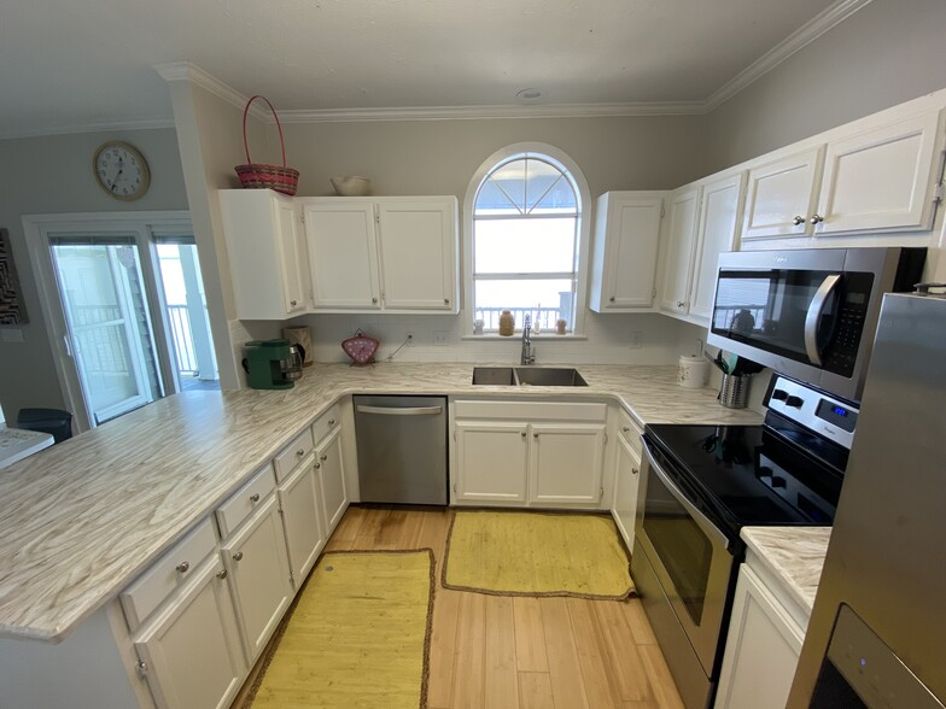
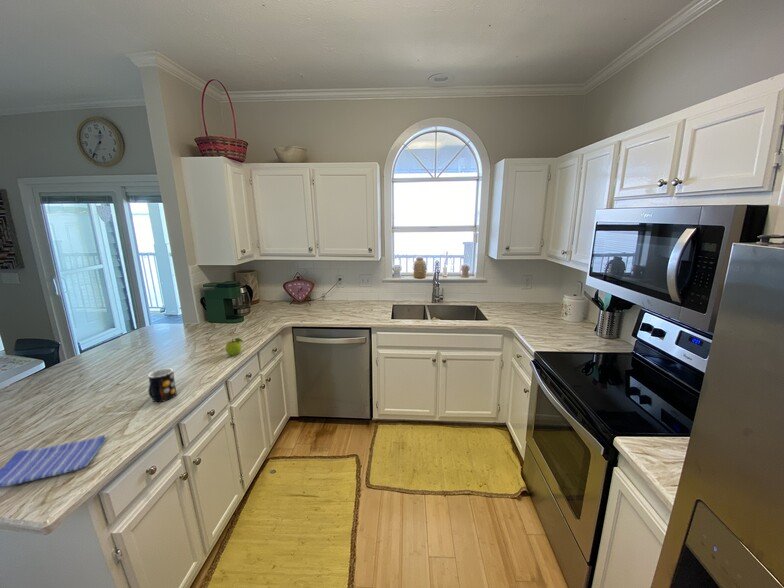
+ dish towel [0,434,106,488]
+ fruit [225,337,244,357]
+ mug [147,367,178,403]
